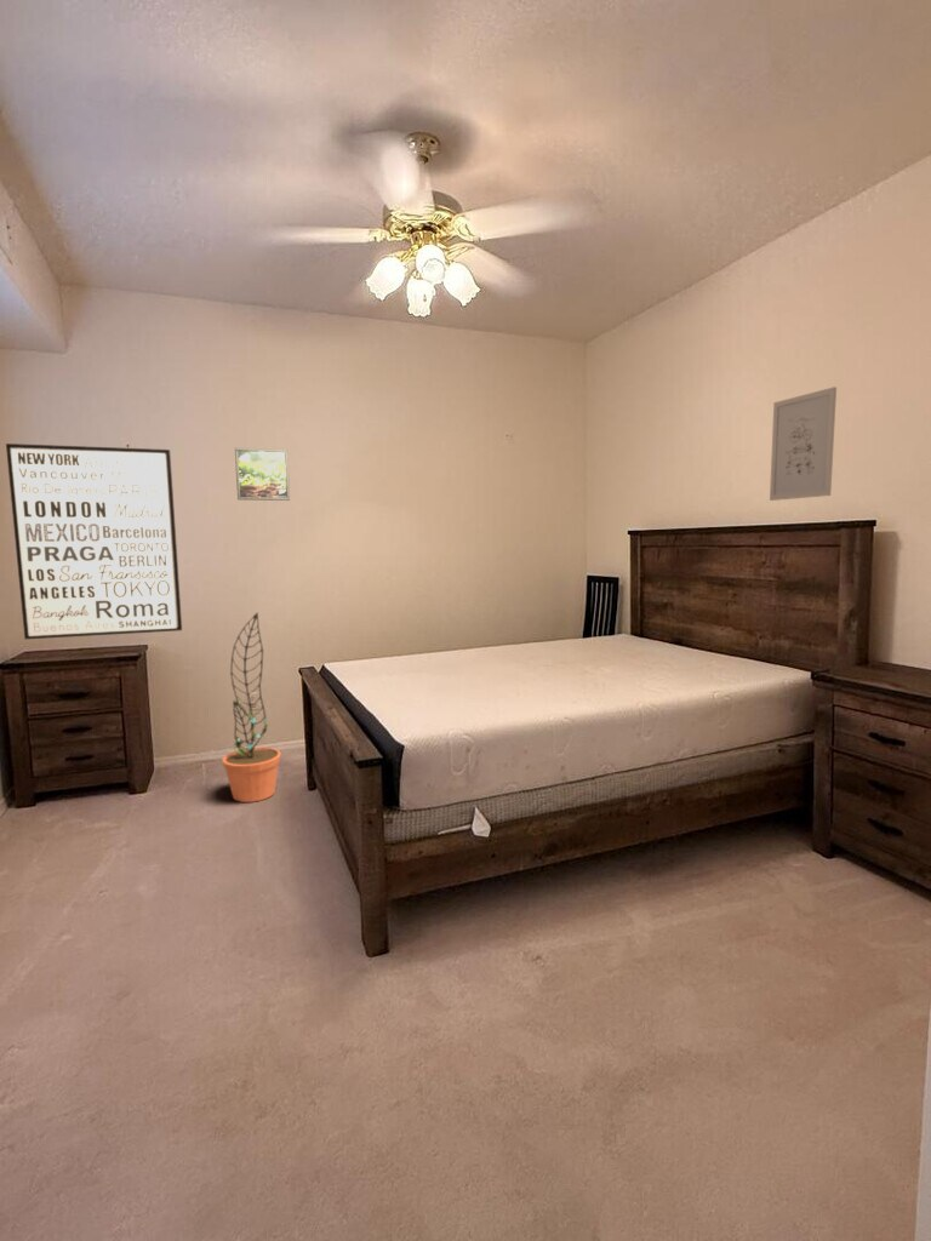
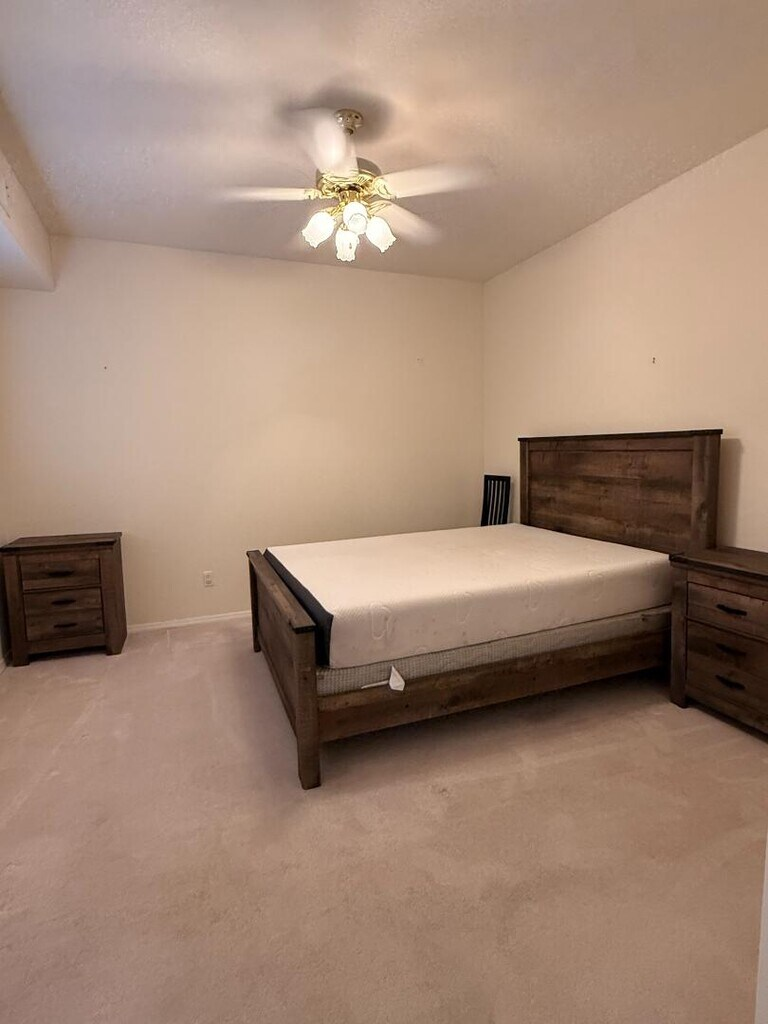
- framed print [234,447,291,502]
- decorative plant [222,611,281,803]
- wall art [769,385,838,502]
- wall art [5,442,183,640]
